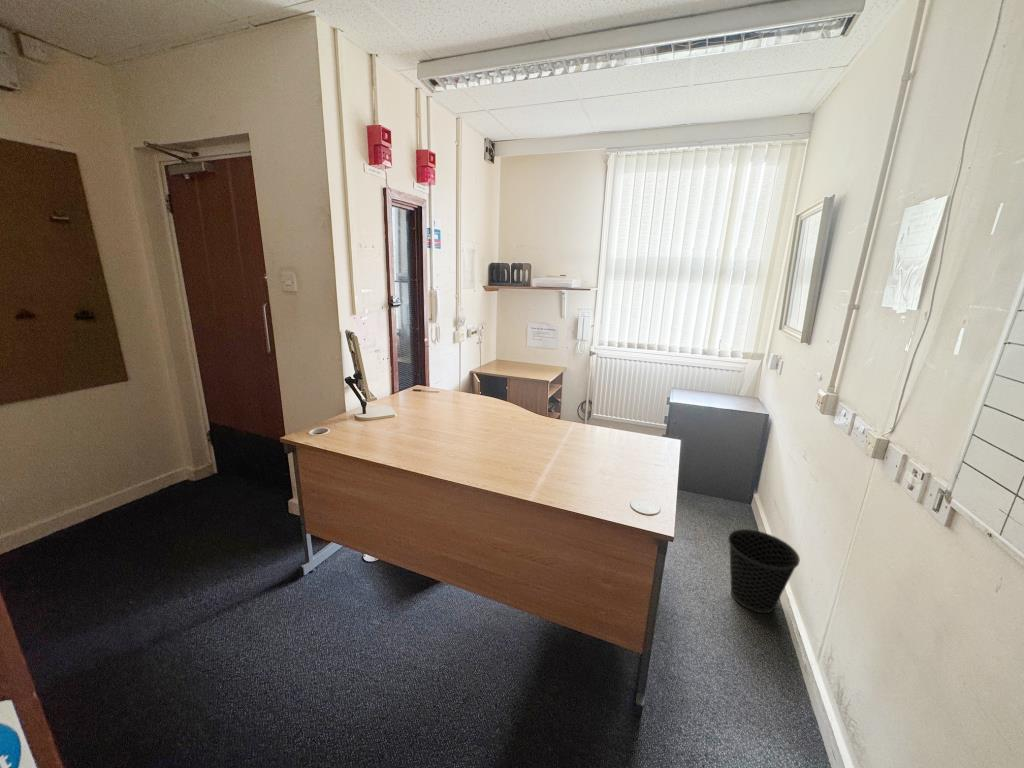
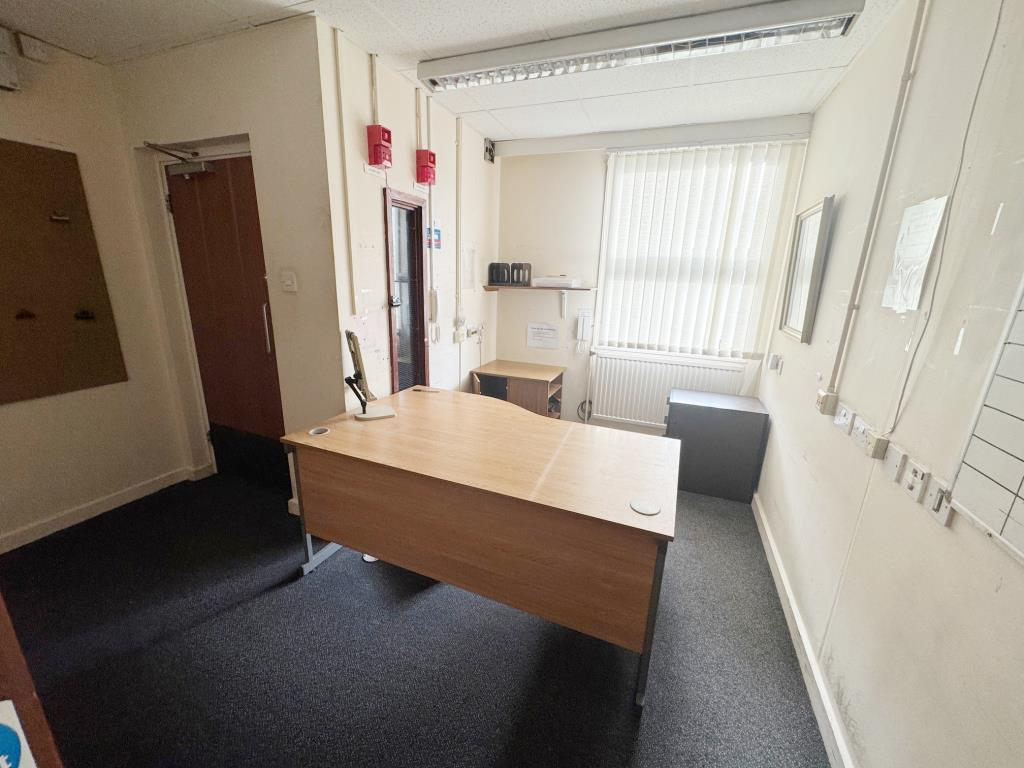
- wastebasket [727,528,801,614]
